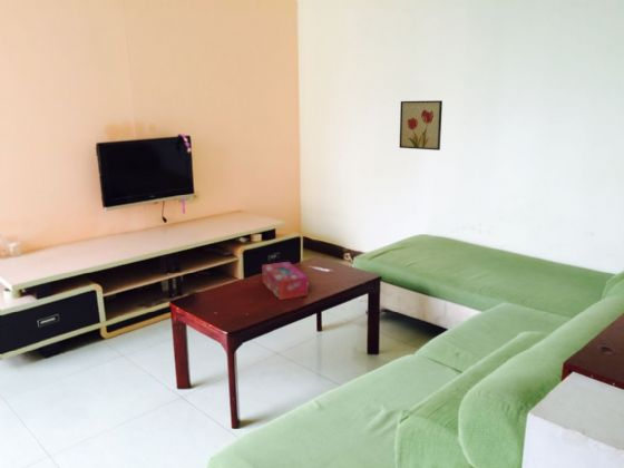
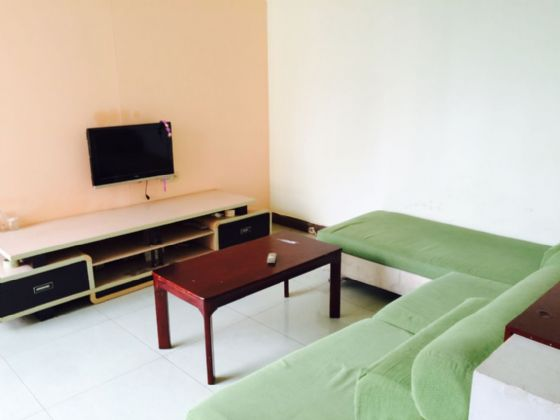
- tissue box [261,261,310,301]
- wall art [399,99,443,152]
